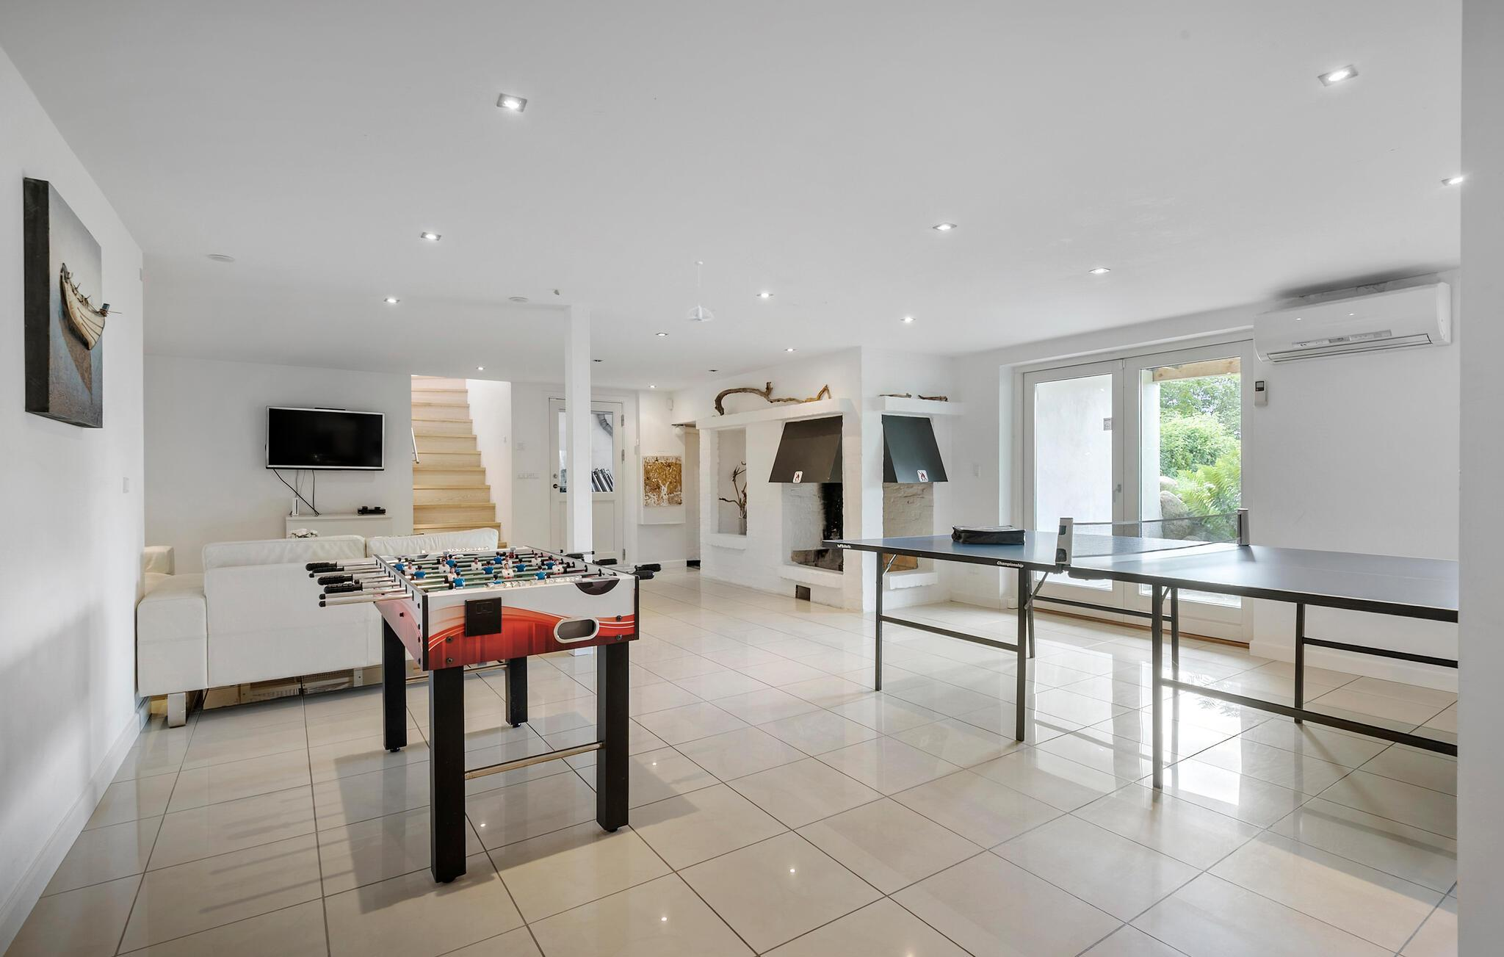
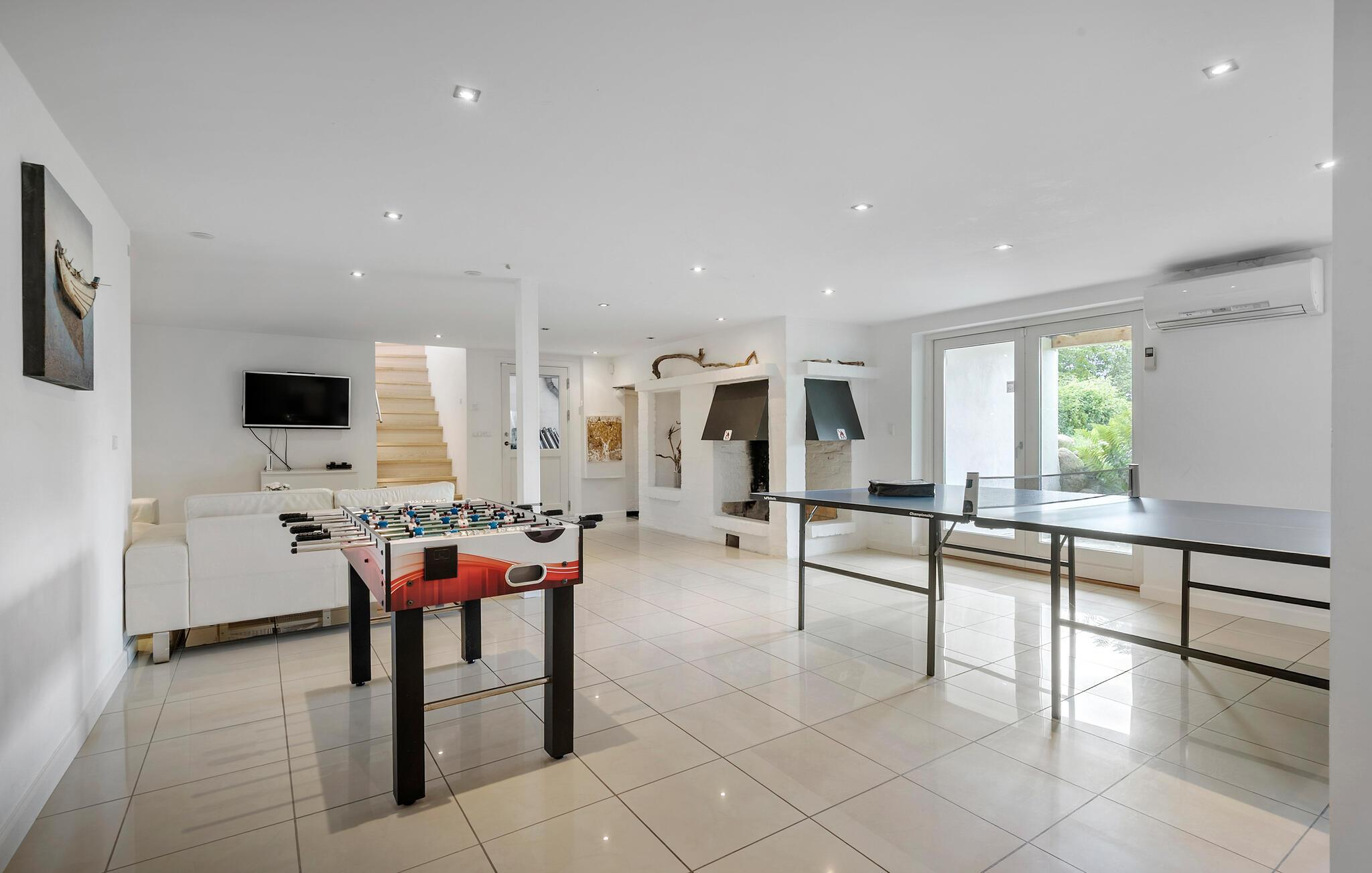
- pendant light [684,261,715,322]
